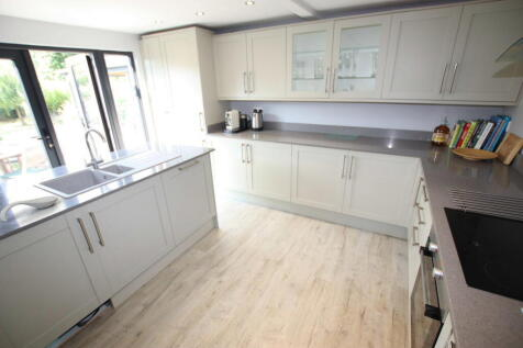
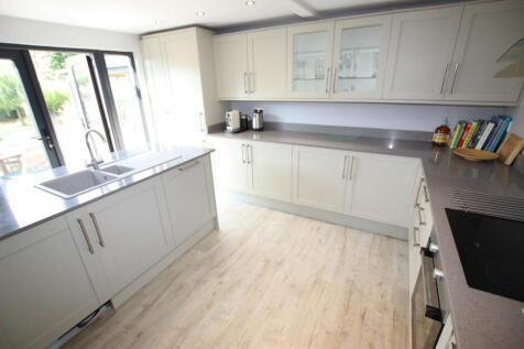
- spoon rest [0,195,59,223]
